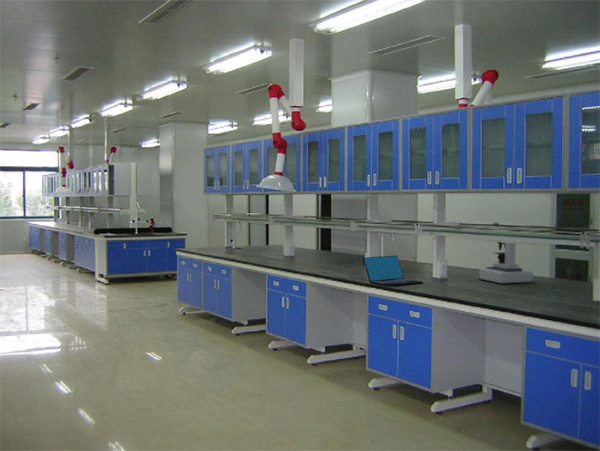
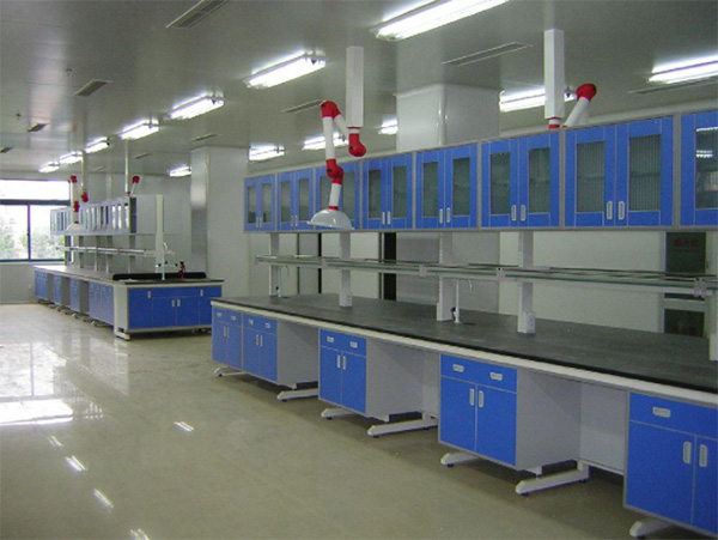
- microscope [477,222,534,285]
- laptop [362,255,424,288]
